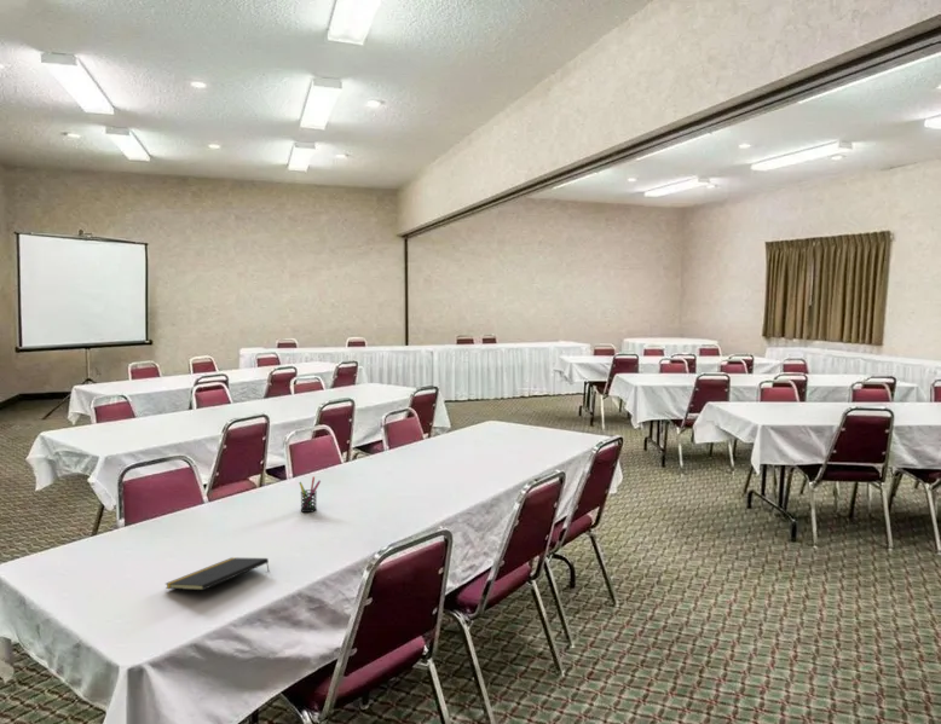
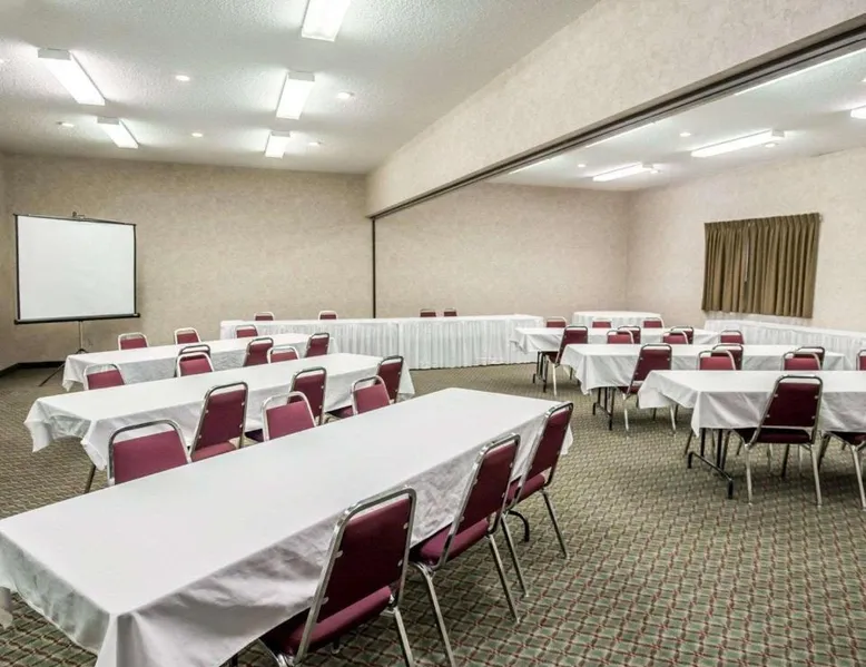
- pen holder [298,476,322,514]
- notepad [164,556,270,591]
